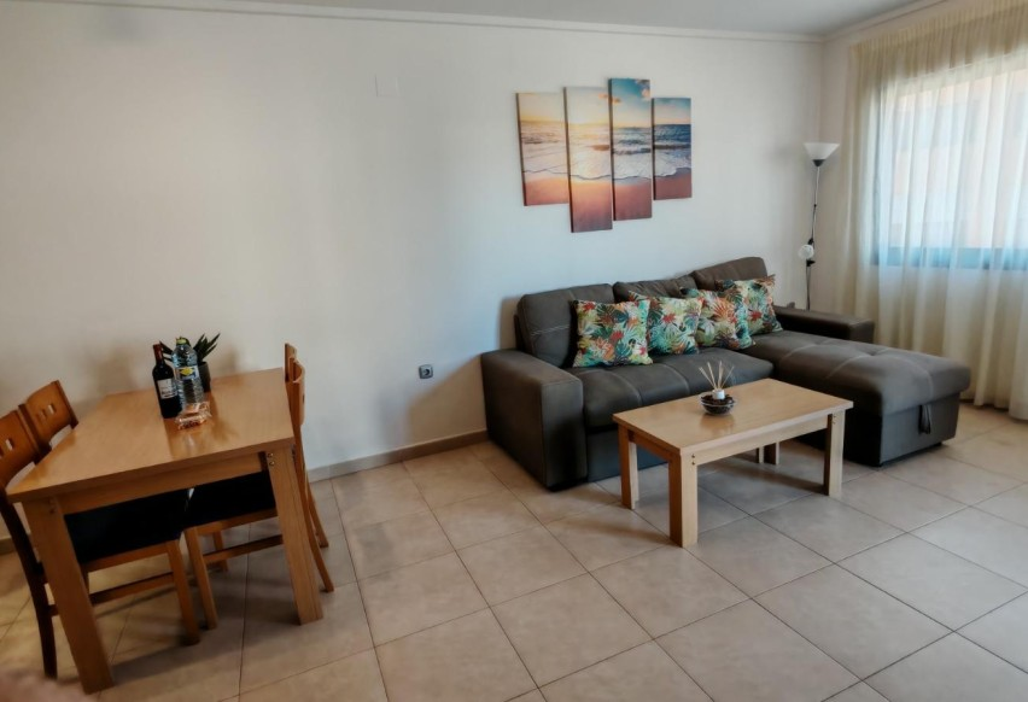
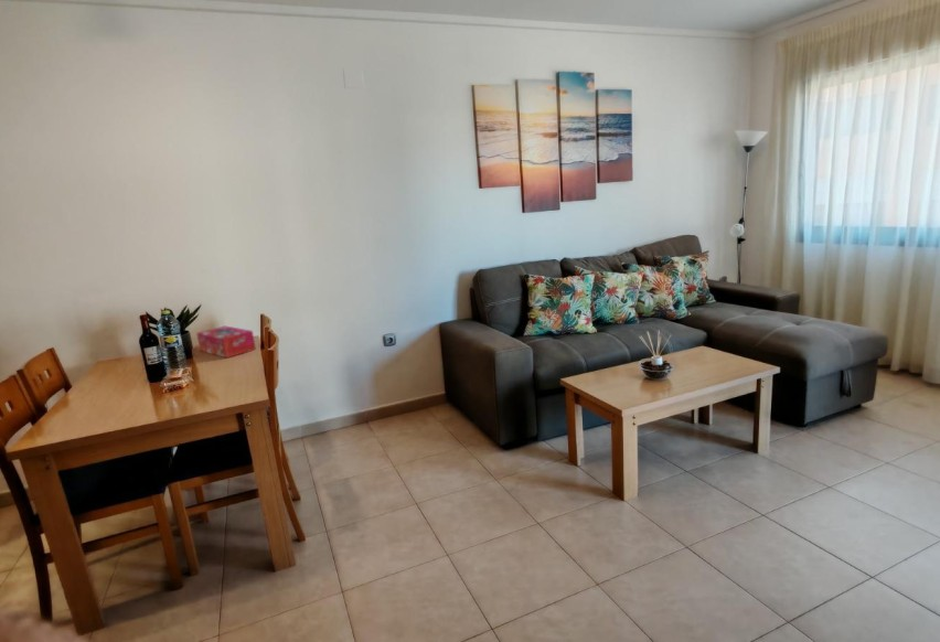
+ tissue box [195,325,257,359]
